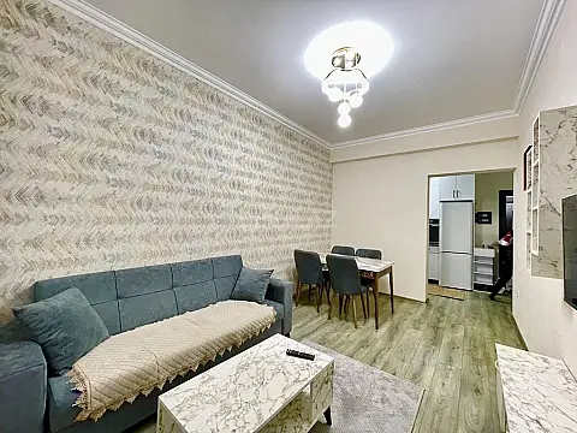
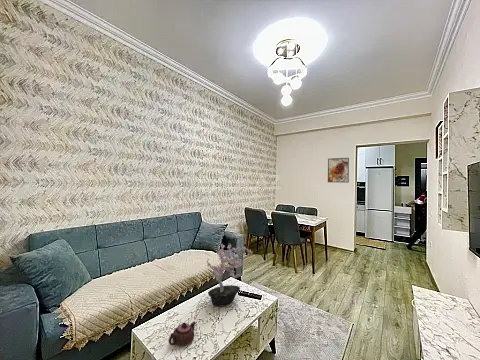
+ potted plant [205,243,253,307]
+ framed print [327,157,350,184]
+ teapot [168,320,197,347]
